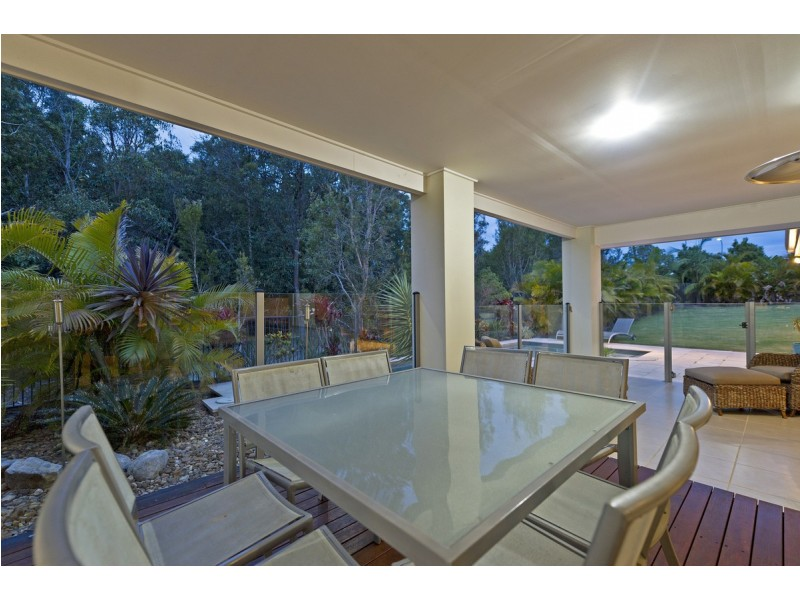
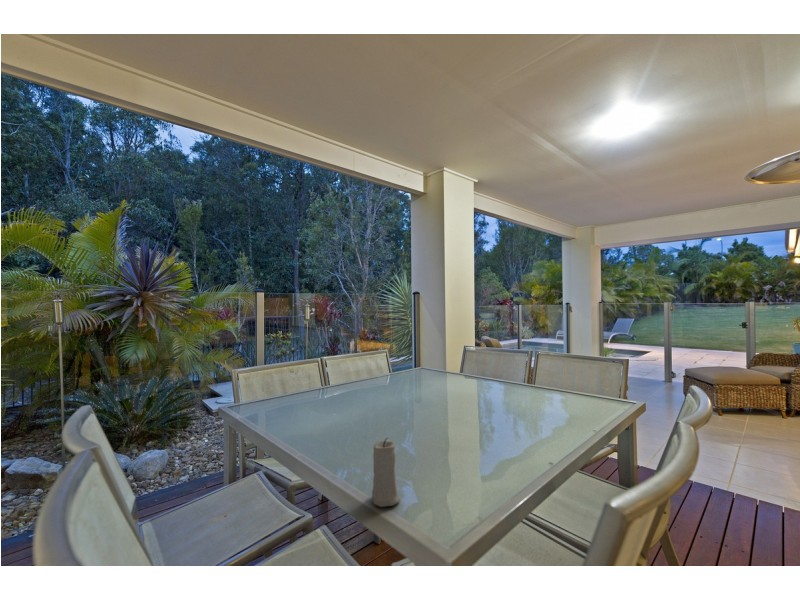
+ candle [371,437,401,508]
